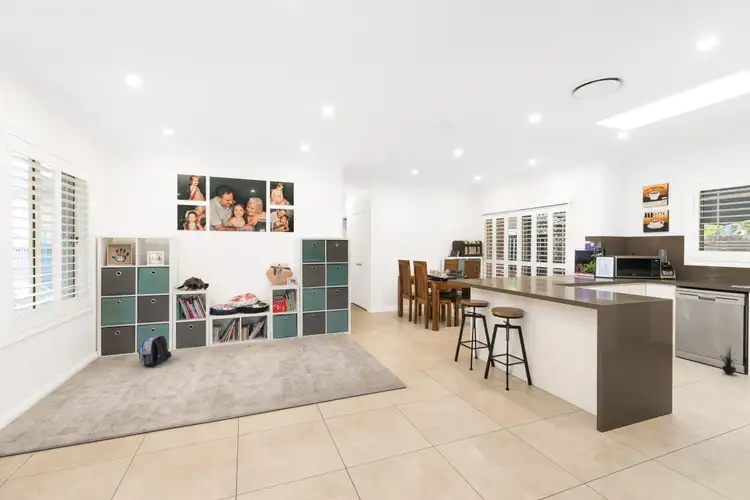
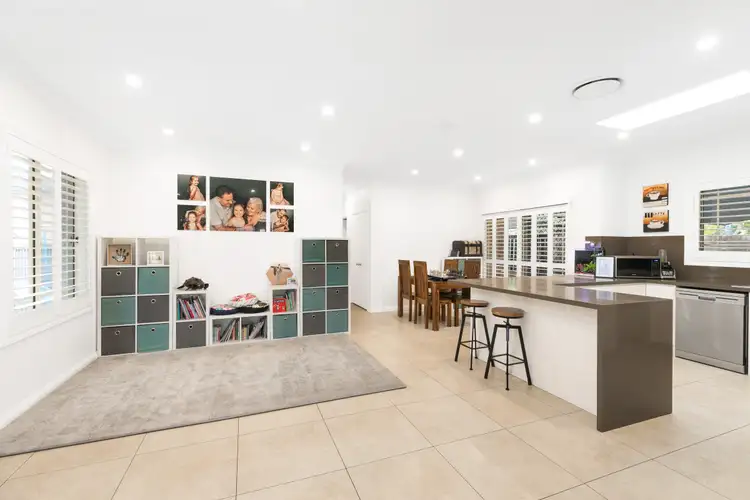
- potted plant [717,344,737,376]
- backpack [138,335,173,368]
